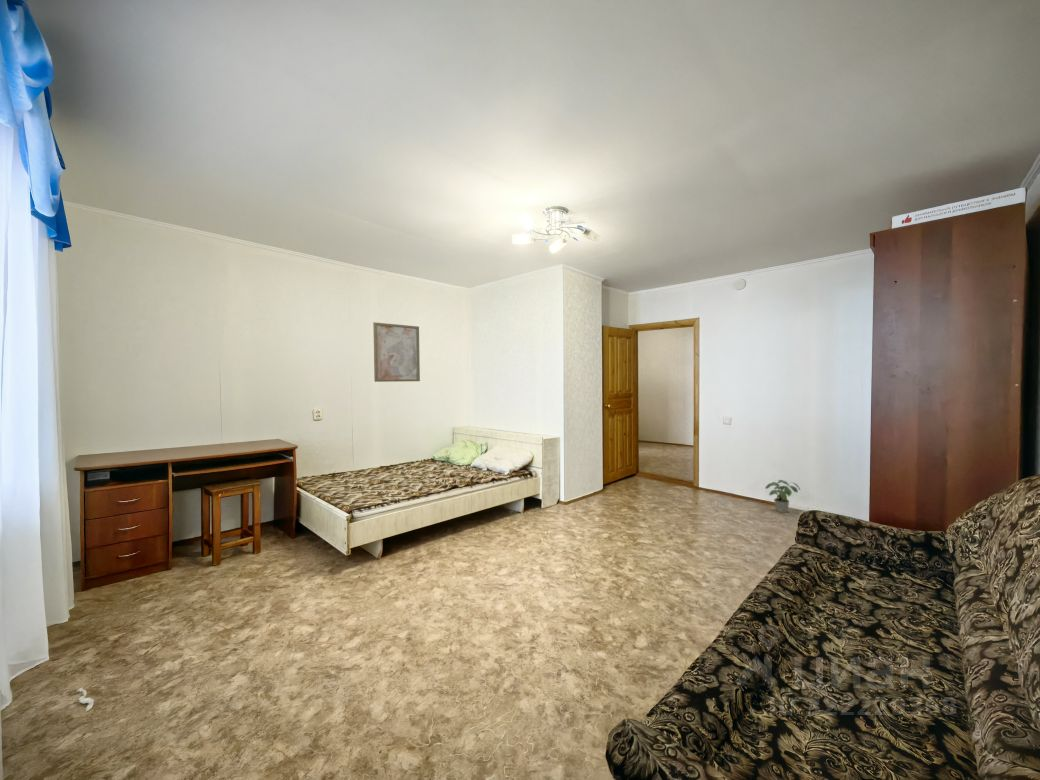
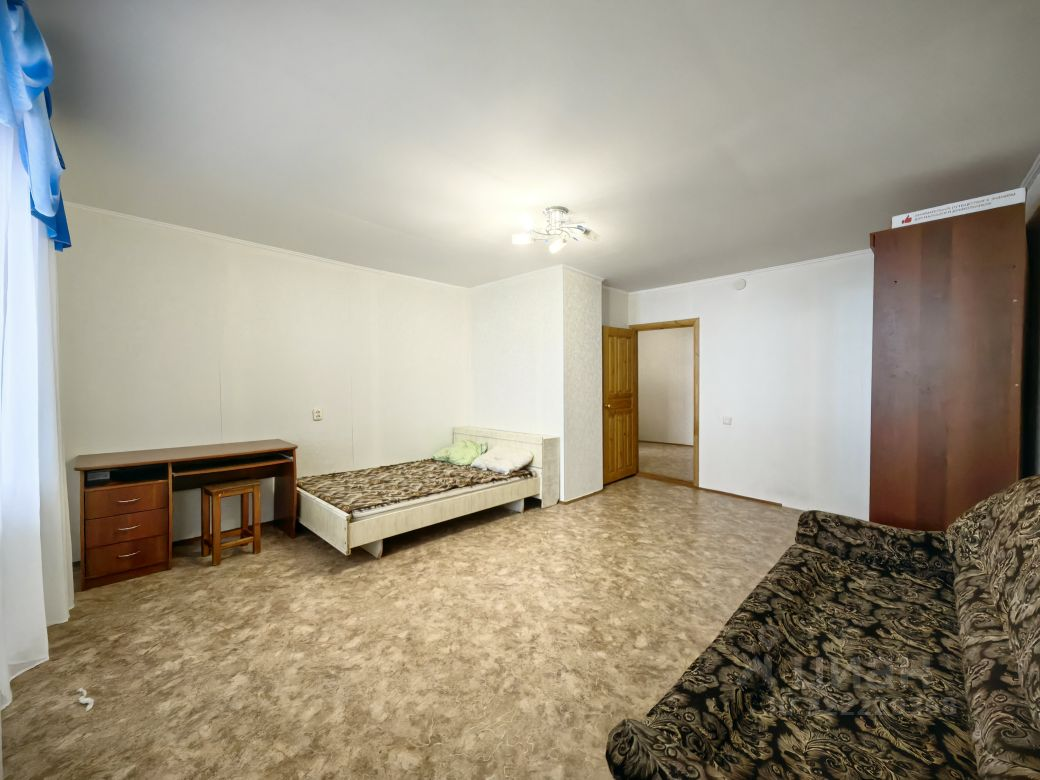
- wall art [372,321,421,383]
- potted plant [764,479,801,513]
